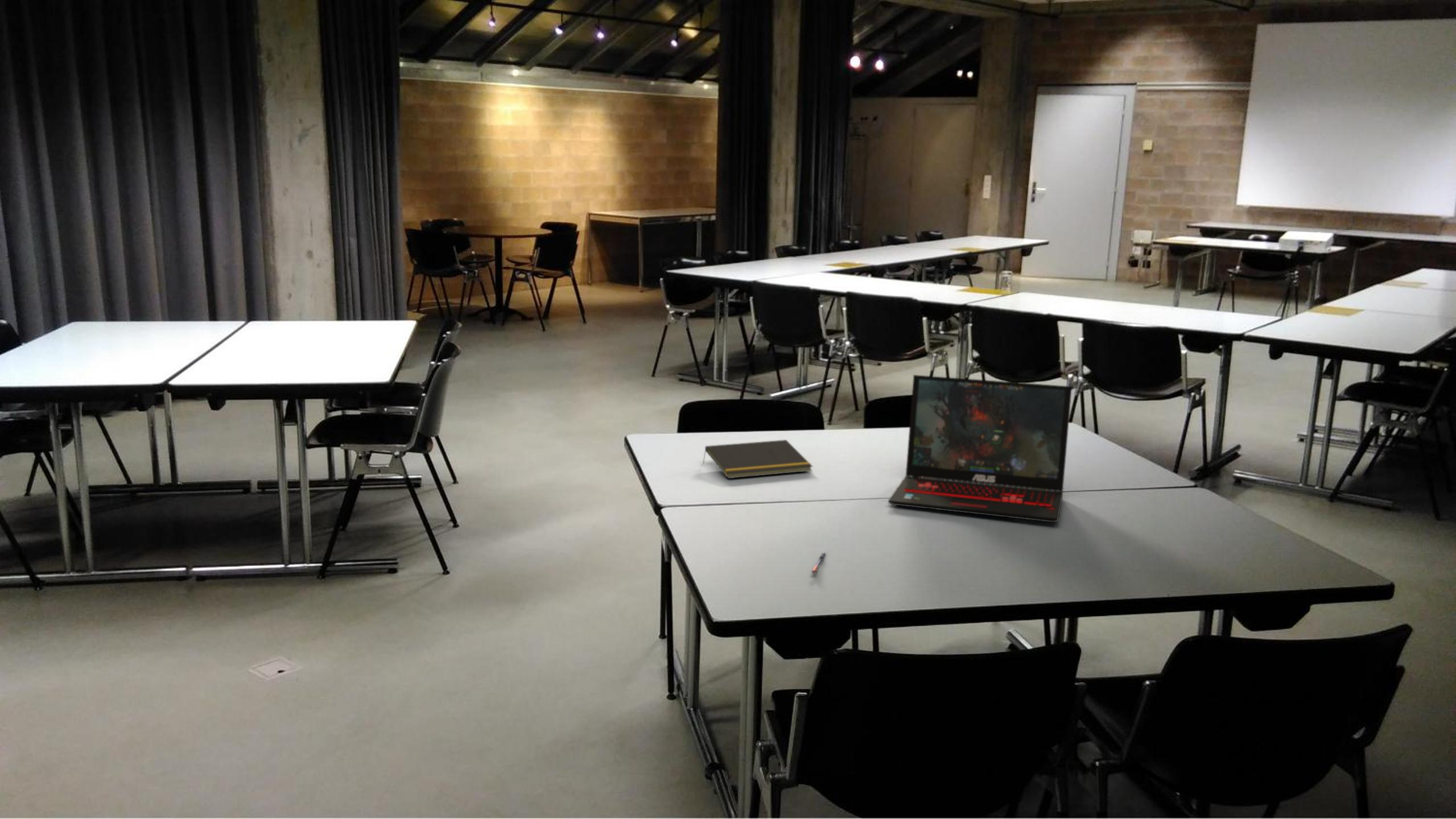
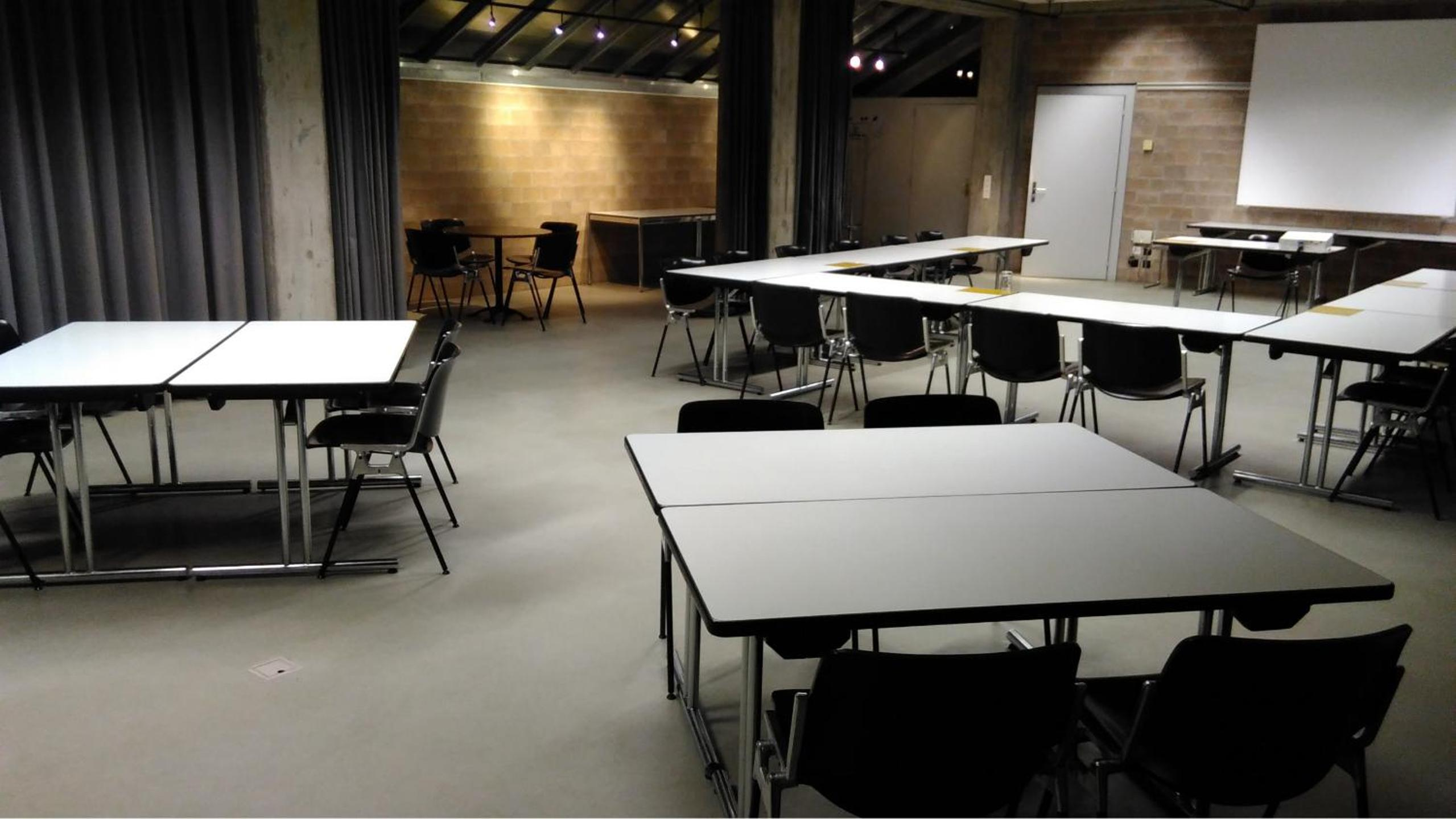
- notepad [702,439,813,479]
- pen [811,552,827,574]
- laptop [888,374,1073,523]
